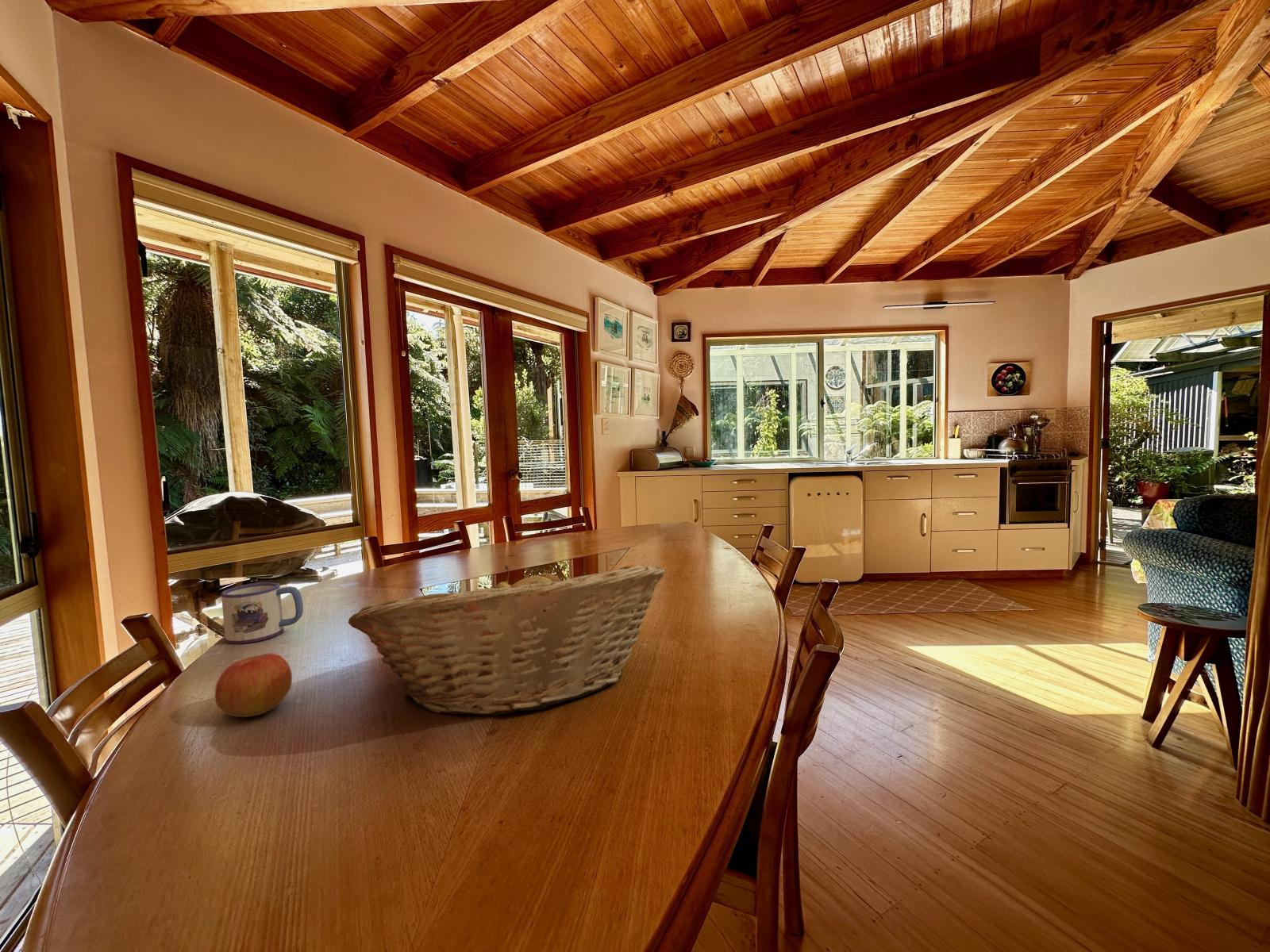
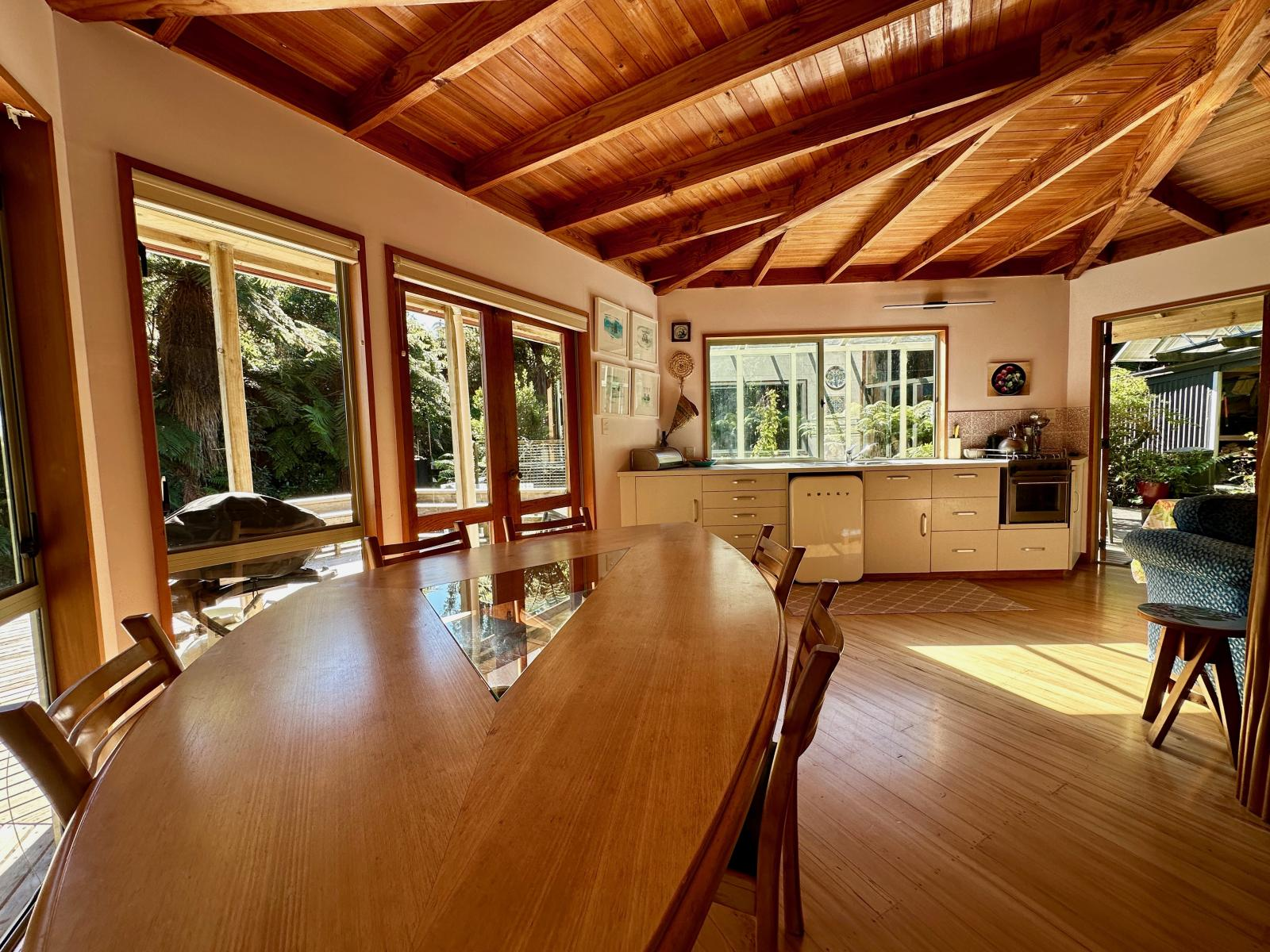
- fruit basket [348,564,665,716]
- apple [214,652,293,718]
- mug [221,582,304,645]
